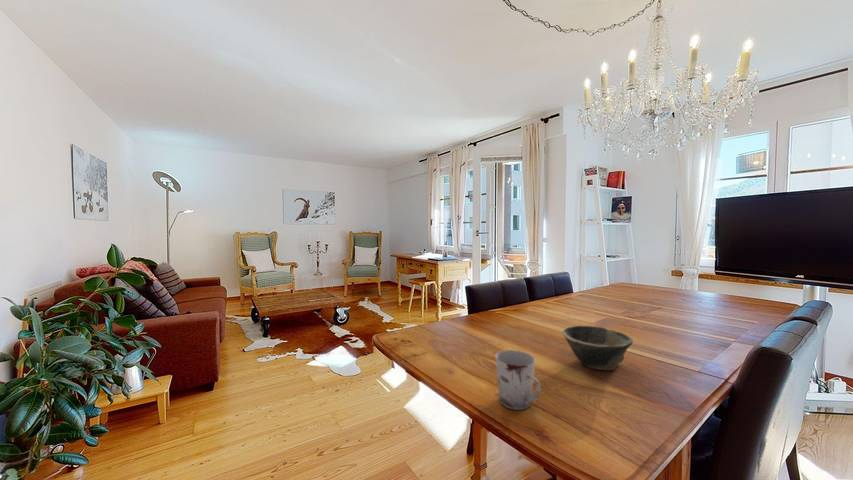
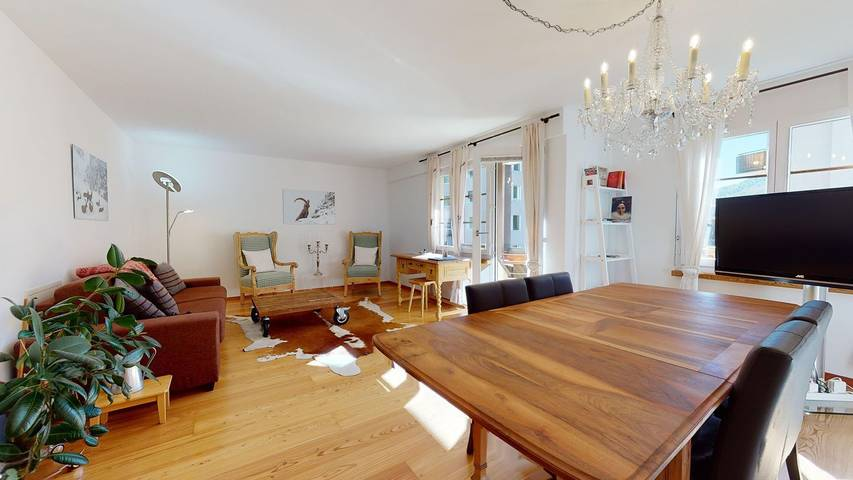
- bowl [561,325,634,371]
- cup [494,349,541,411]
